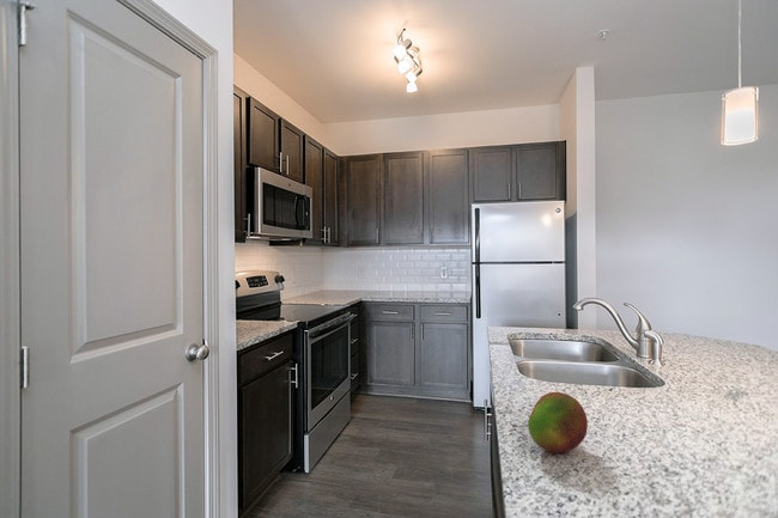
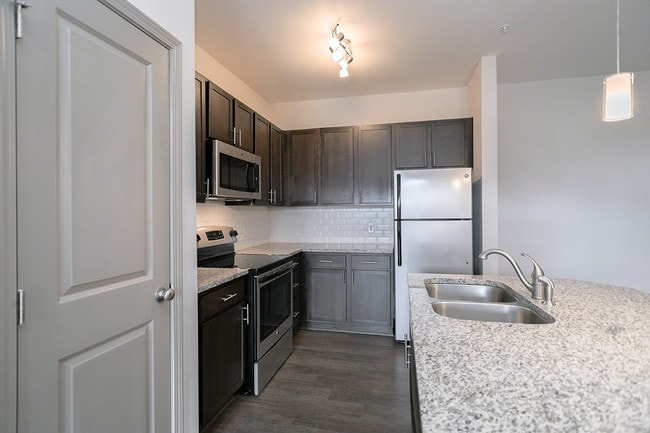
- fruit [527,391,589,453]
